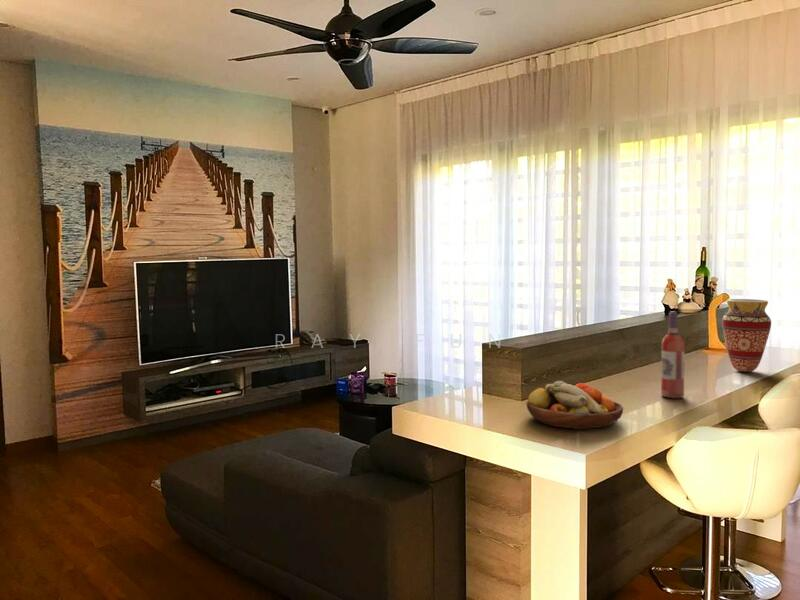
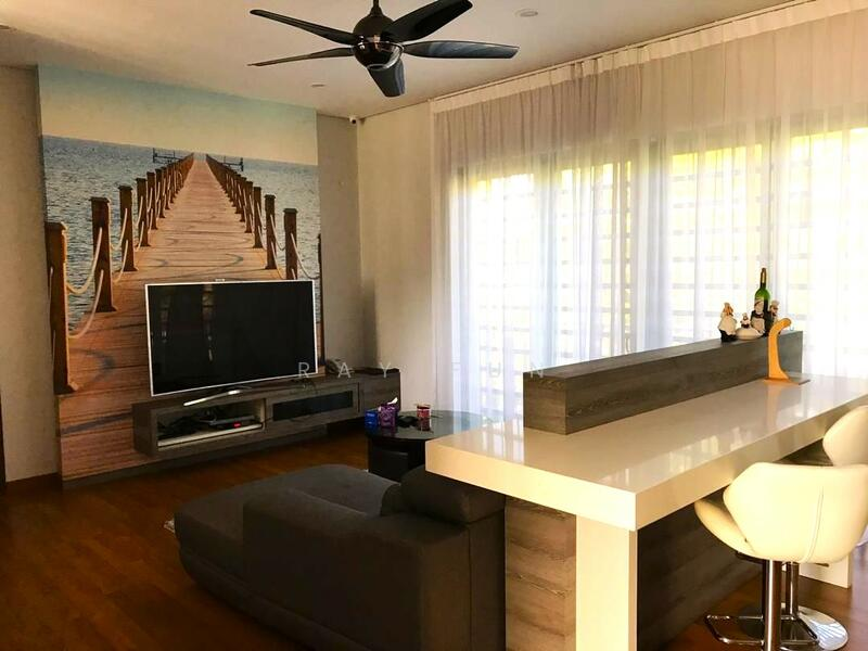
- fruit bowl [526,380,624,430]
- wine bottle [660,311,685,399]
- vase [721,298,772,373]
